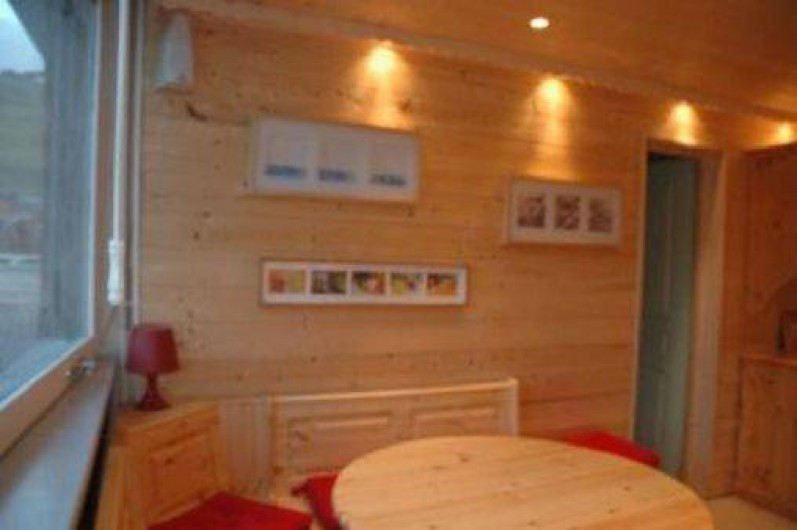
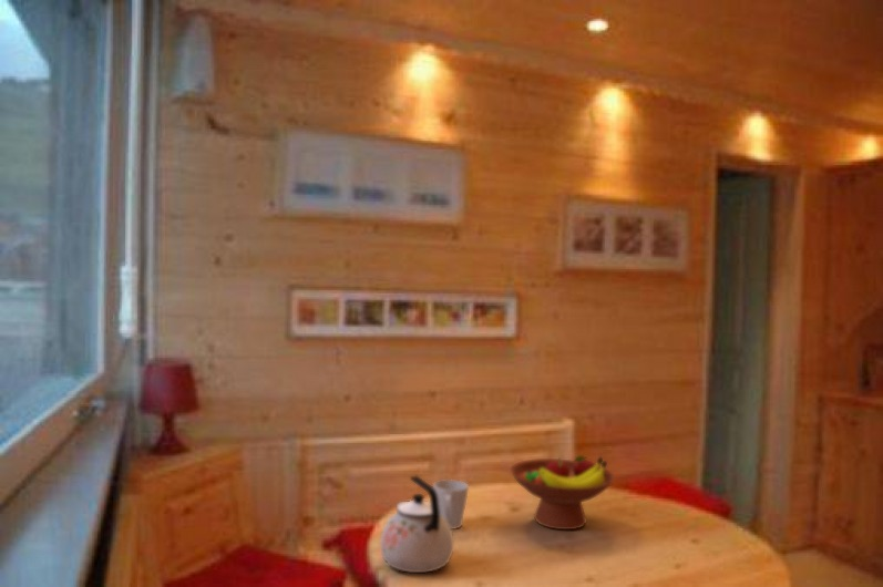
+ kettle [379,475,454,574]
+ fruit bowl [509,454,616,531]
+ mug [432,478,470,531]
